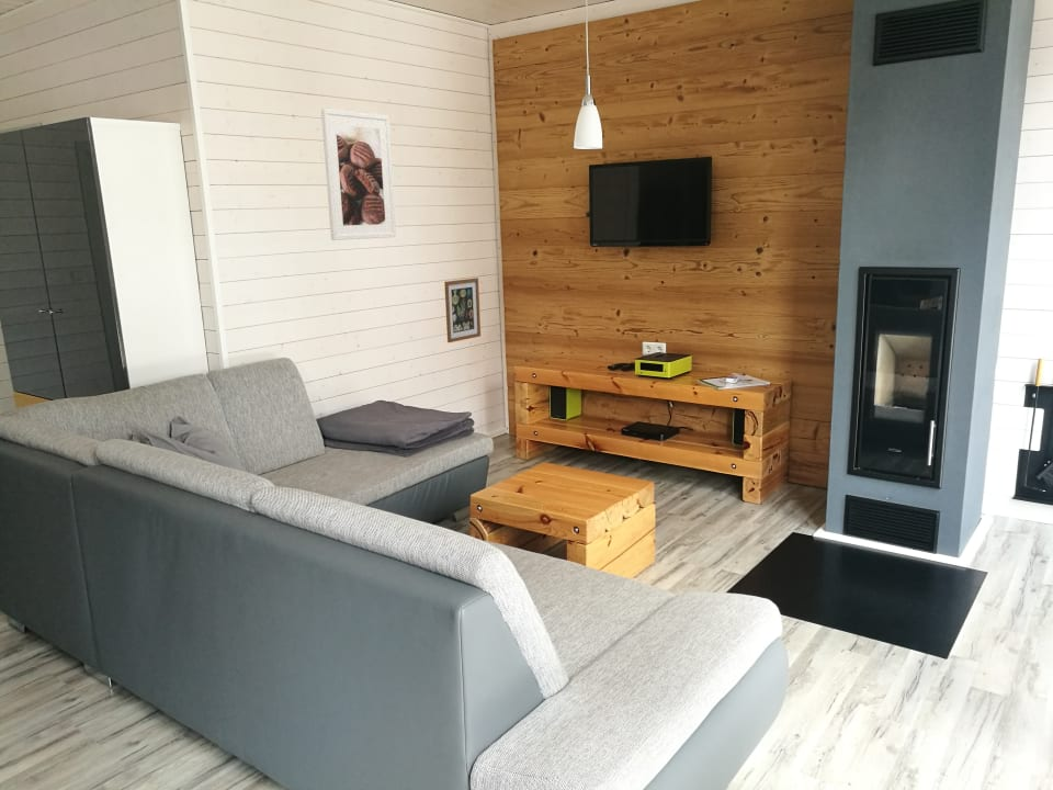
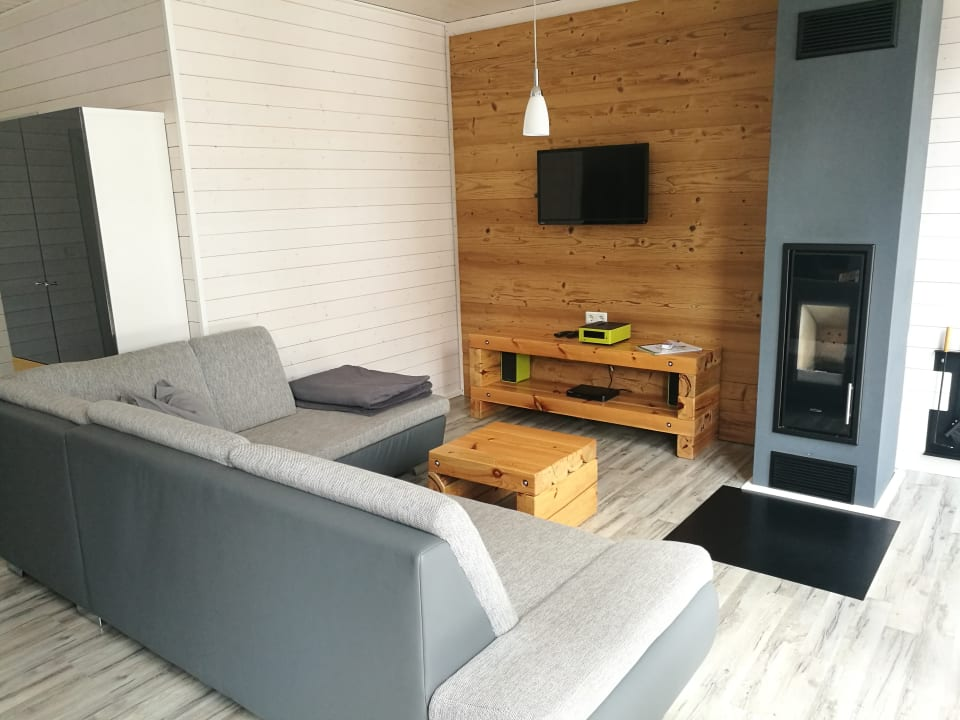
- wall art [443,276,482,343]
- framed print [320,108,397,241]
